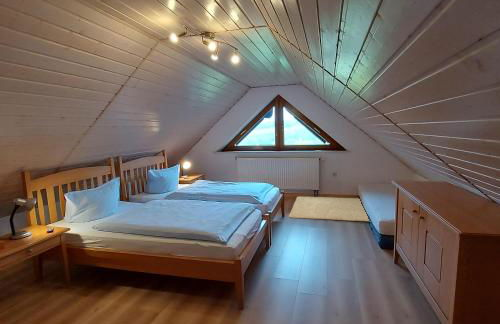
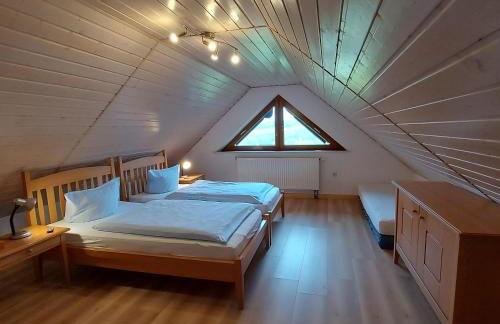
- rug [288,196,370,222]
